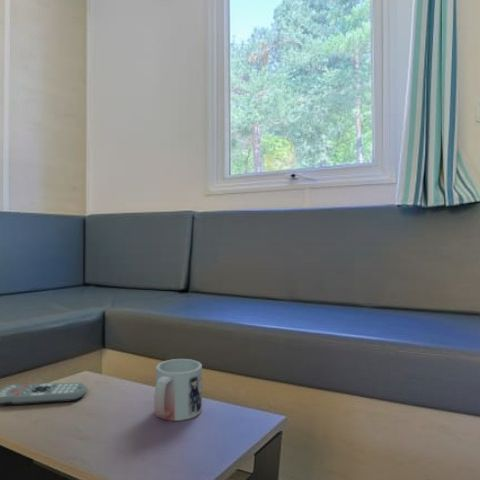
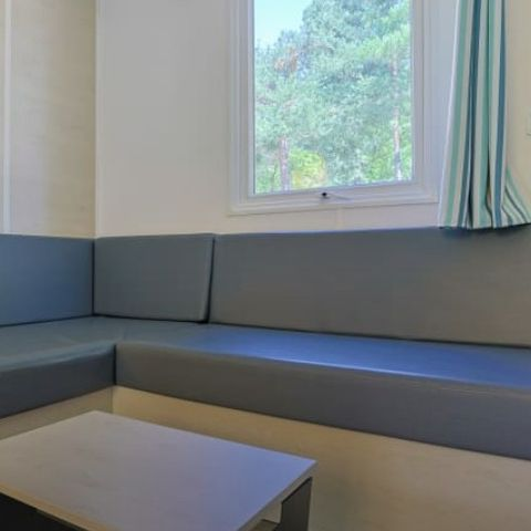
- mug [153,358,203,422]
- remote control [0,382,88,406]
